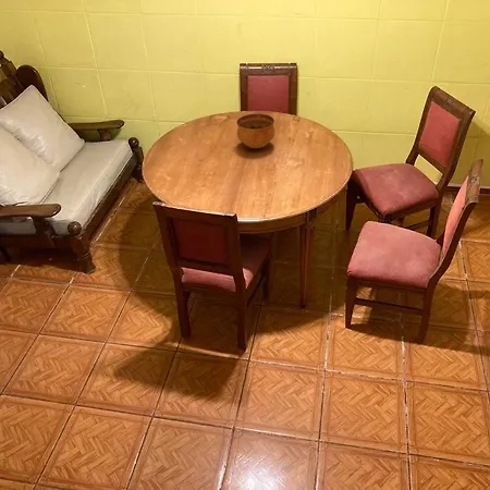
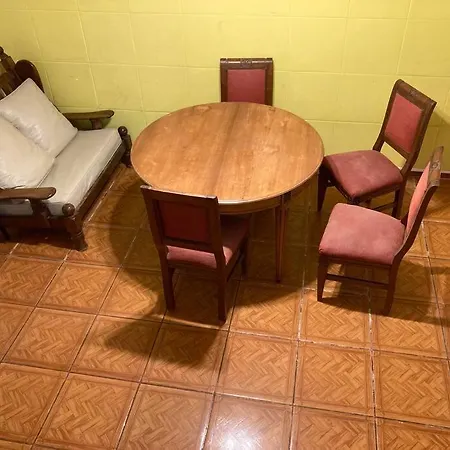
- bowl [235,113,275,149]
